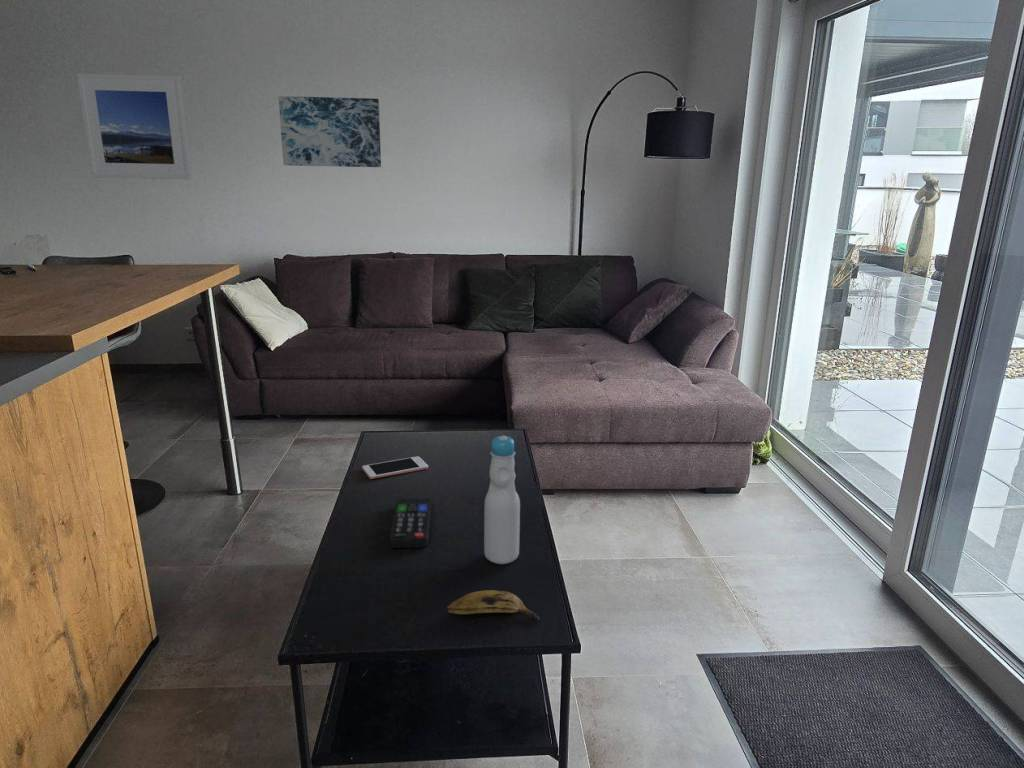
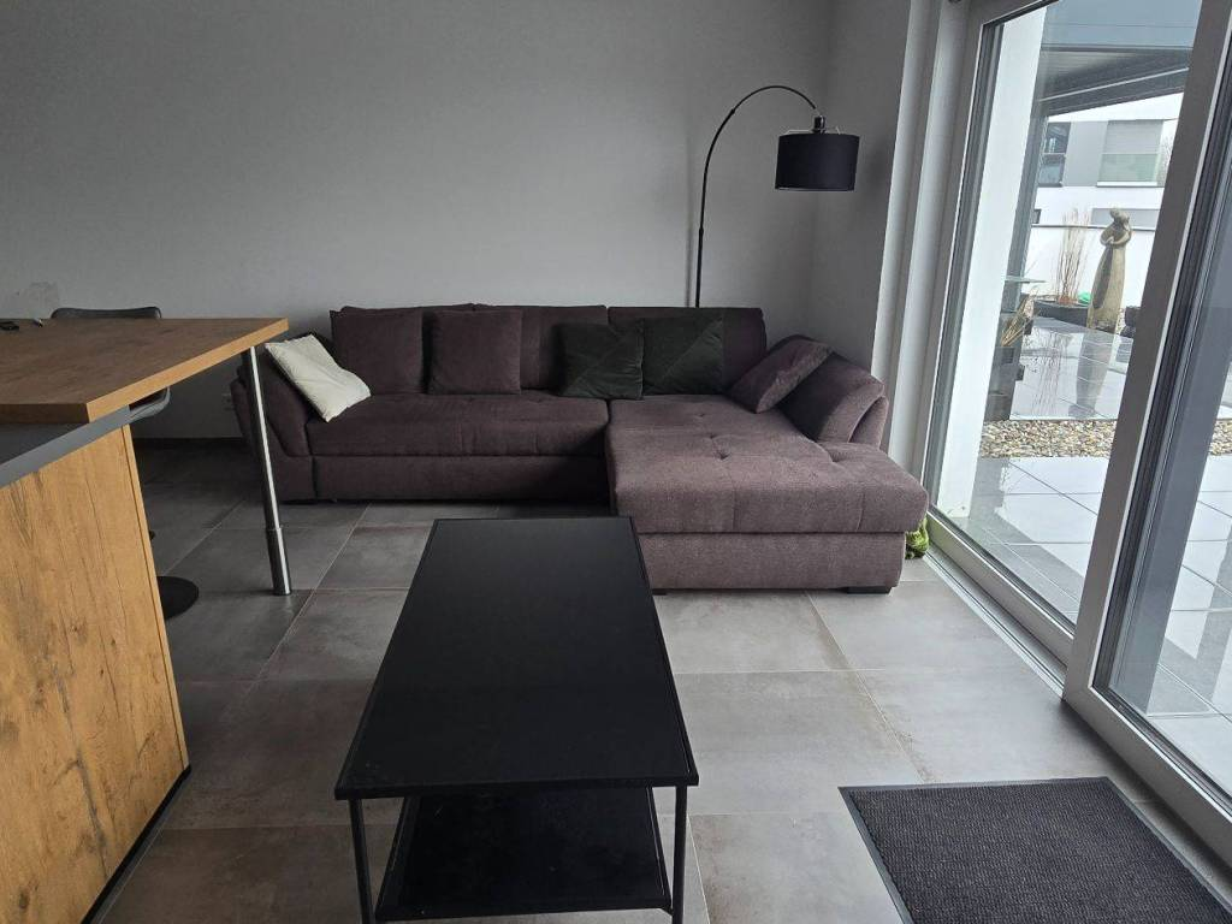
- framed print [76,72,193,181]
- bottle [483,435,521,565]
- remote control [389,497,432,549]
- wall art [278,95,382,168]
- banana [445,589,543,622]
- cell phone [361,456,429,480]
